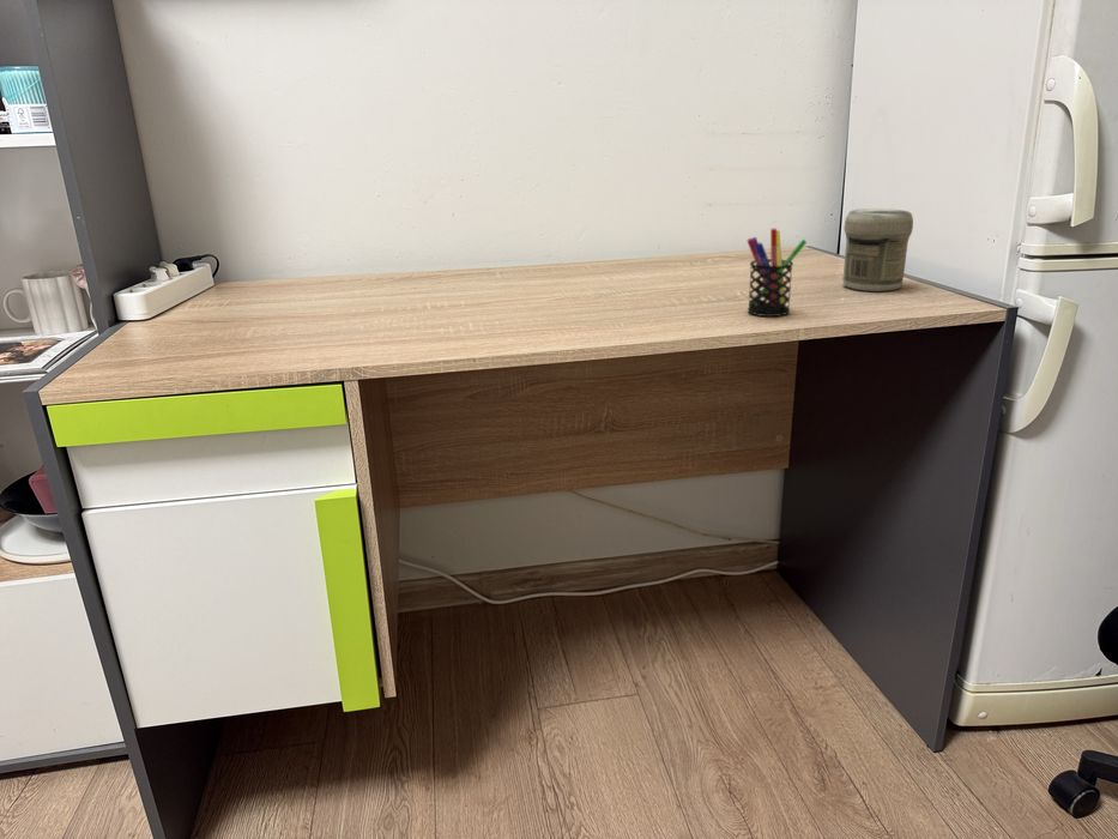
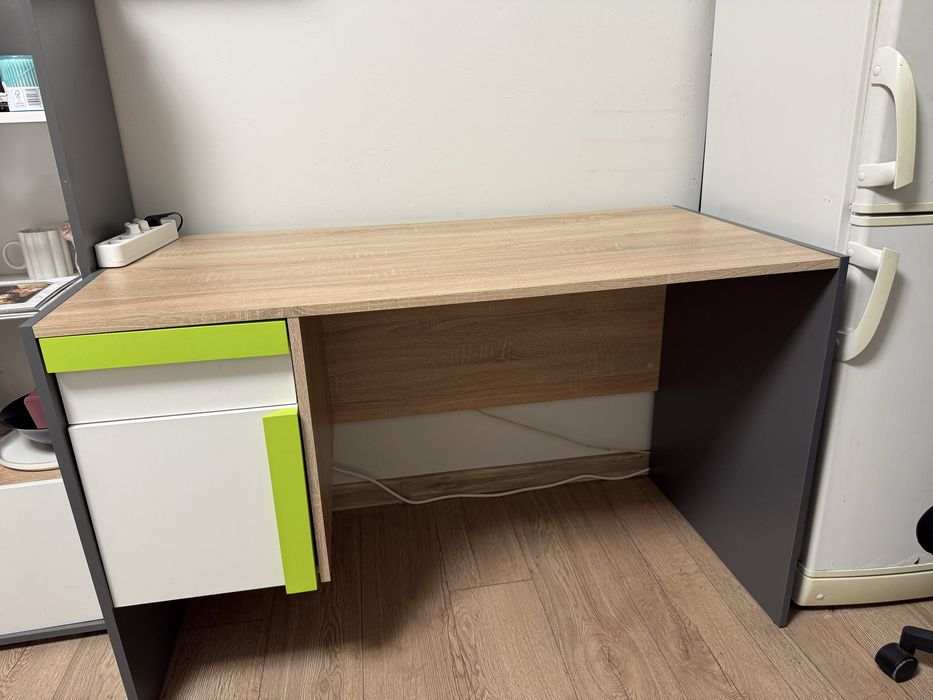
- jar [841,207,914,292]
- pen holder [747,228,808,318]
